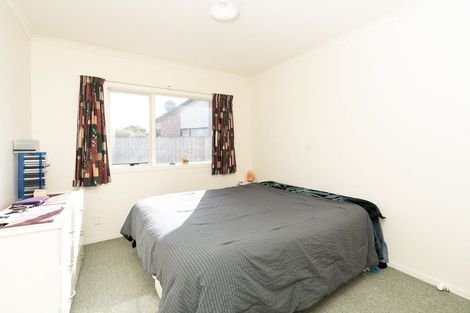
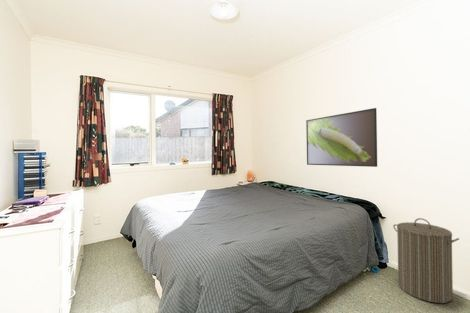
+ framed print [305,107,378,168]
+ laundry hamper [392,217,460,304]
